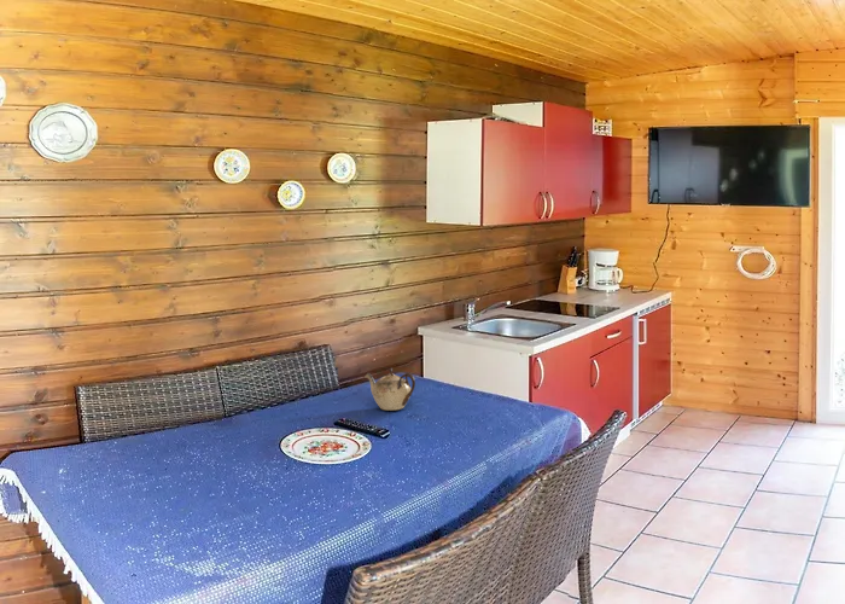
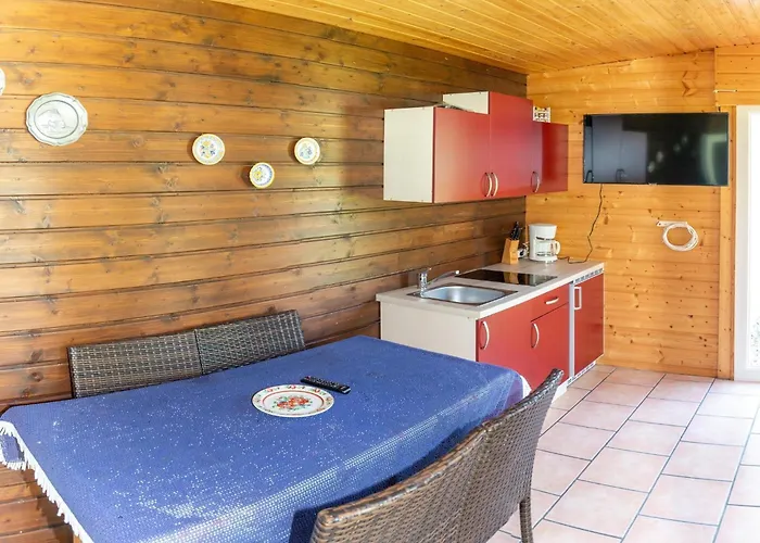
- teapot [363,367,416,412]
